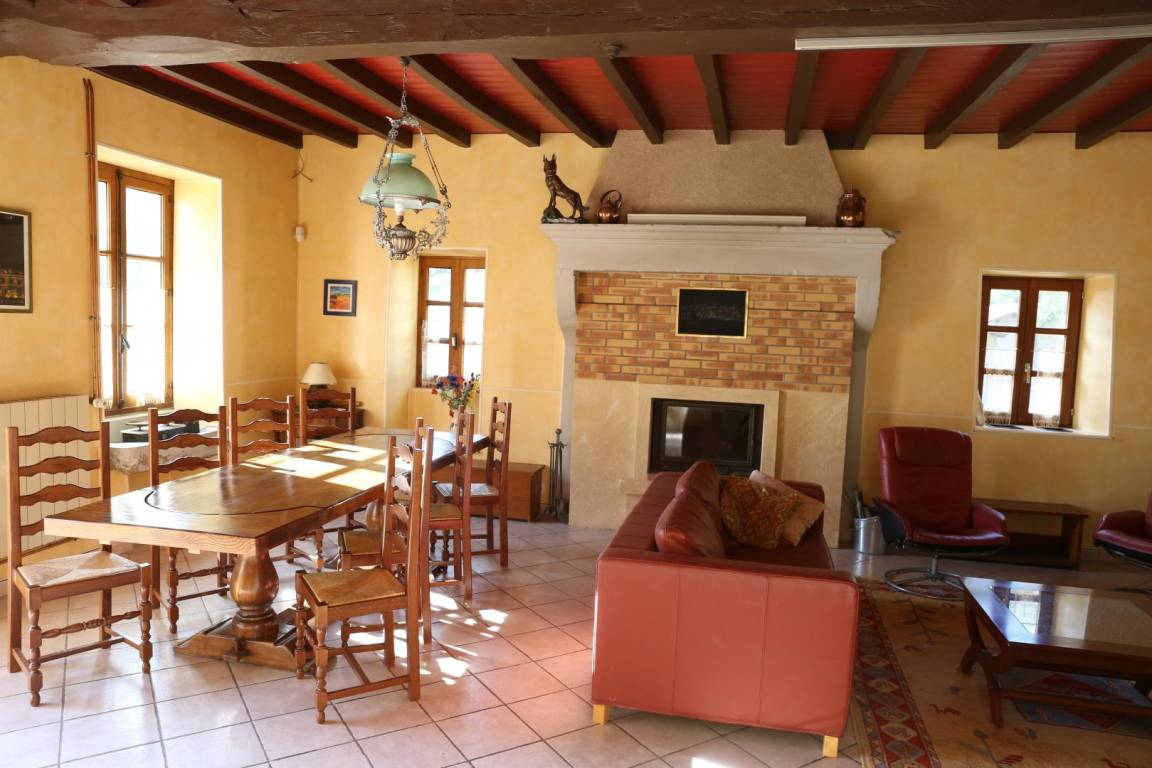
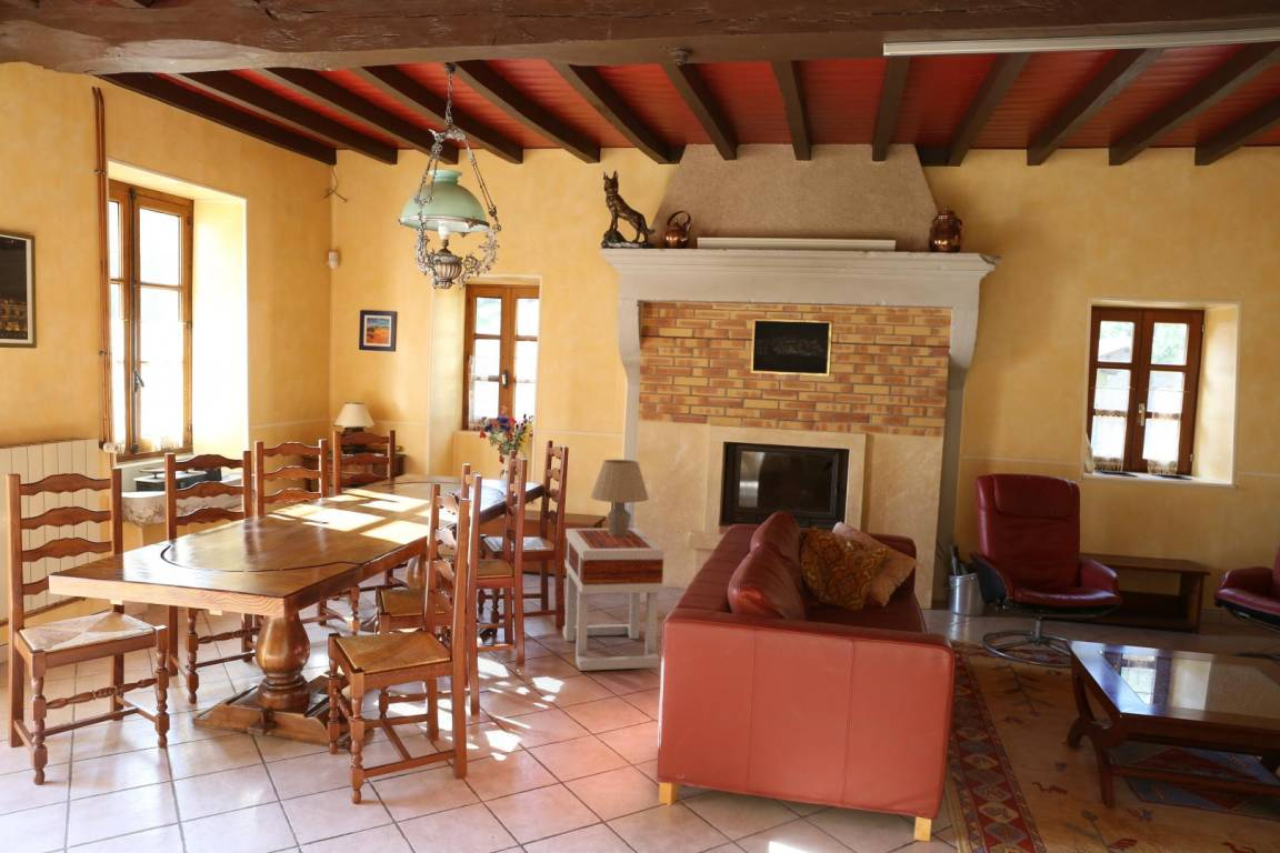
+ side table [562,528,664,672]
+ table lamp [590,459,650,536]
